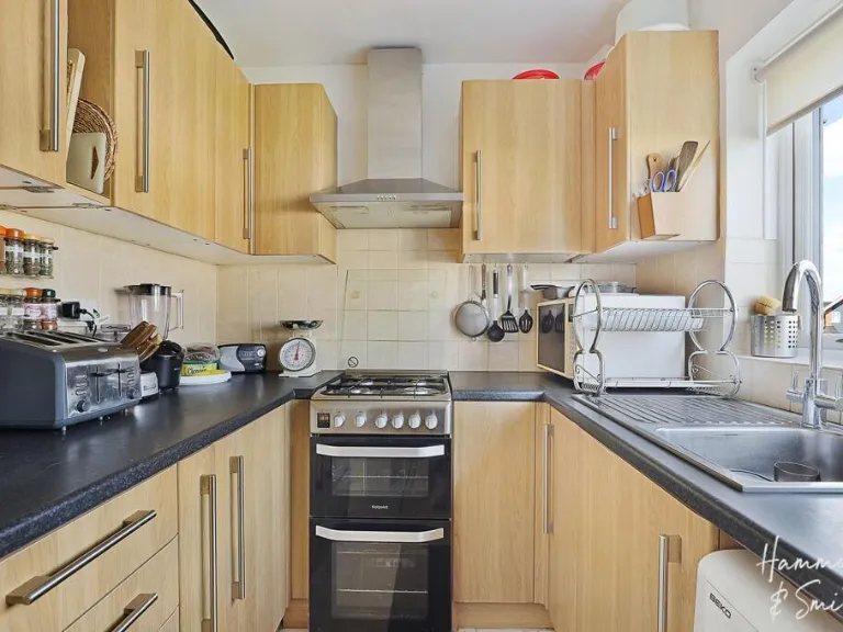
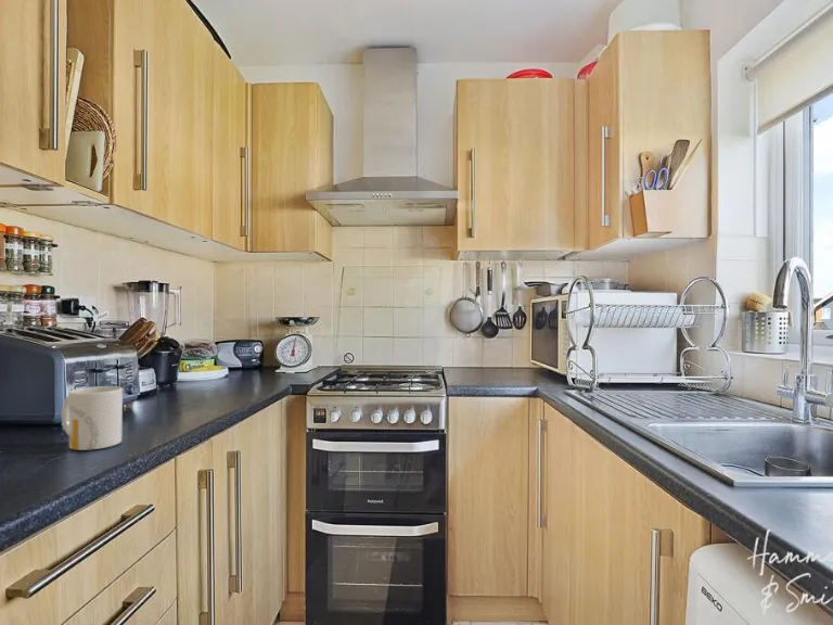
+ mug [61,385,124,451]
